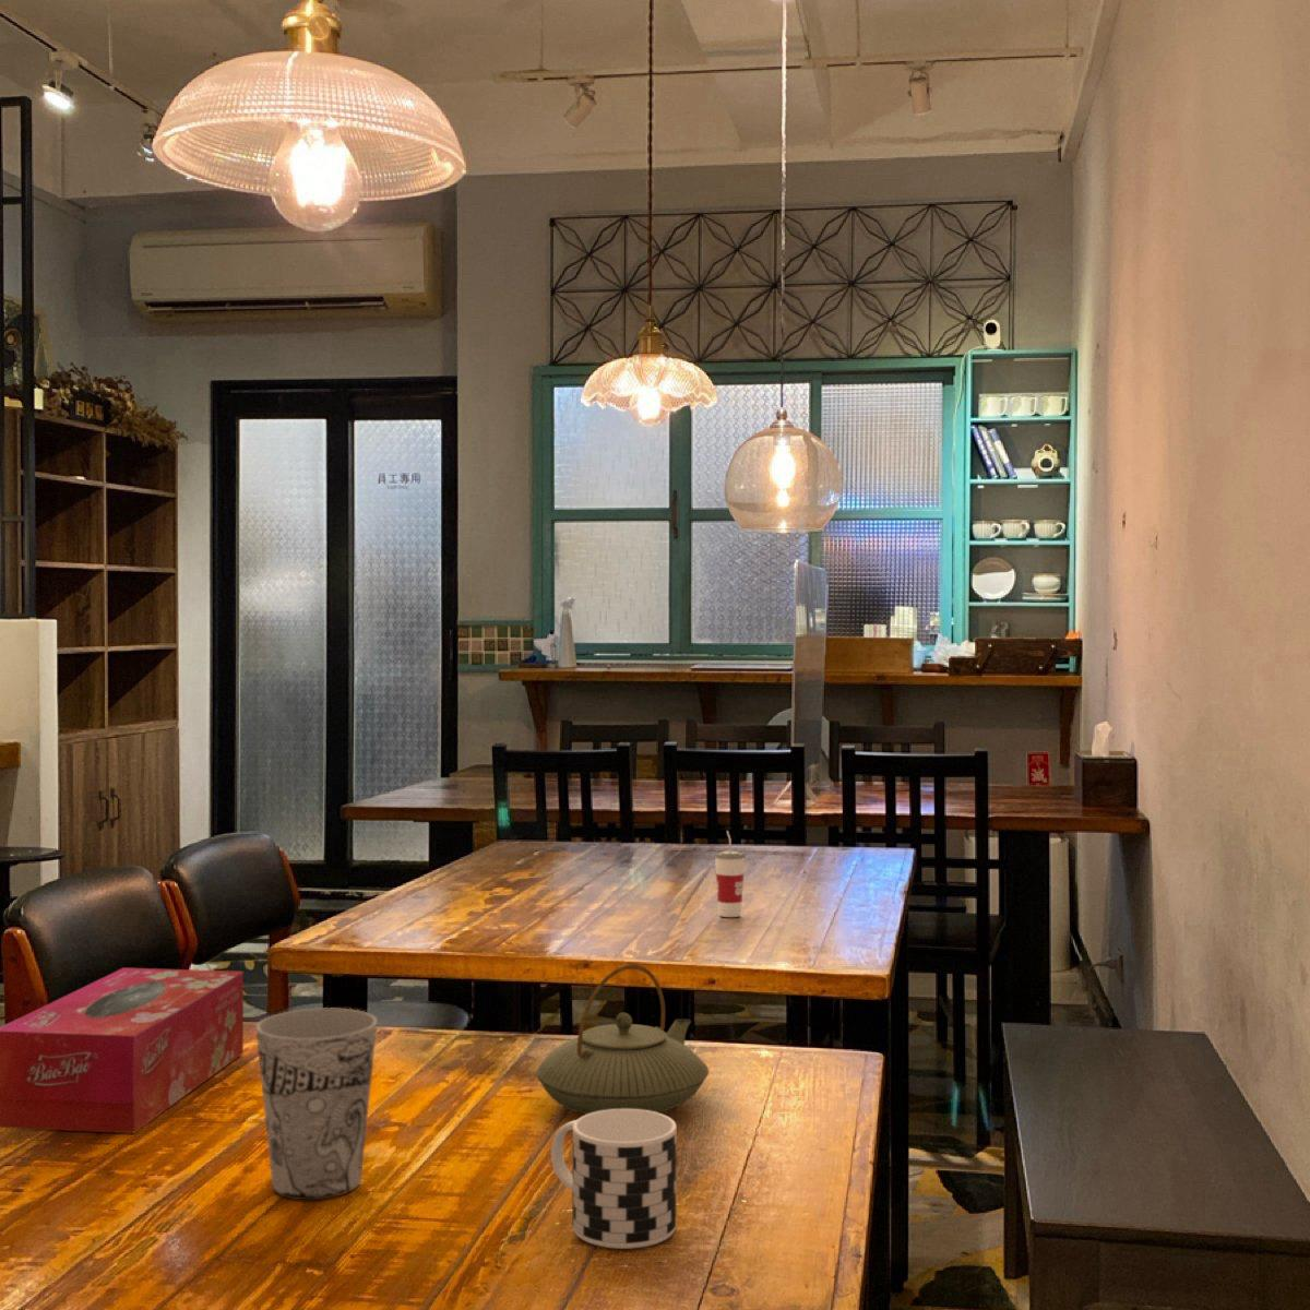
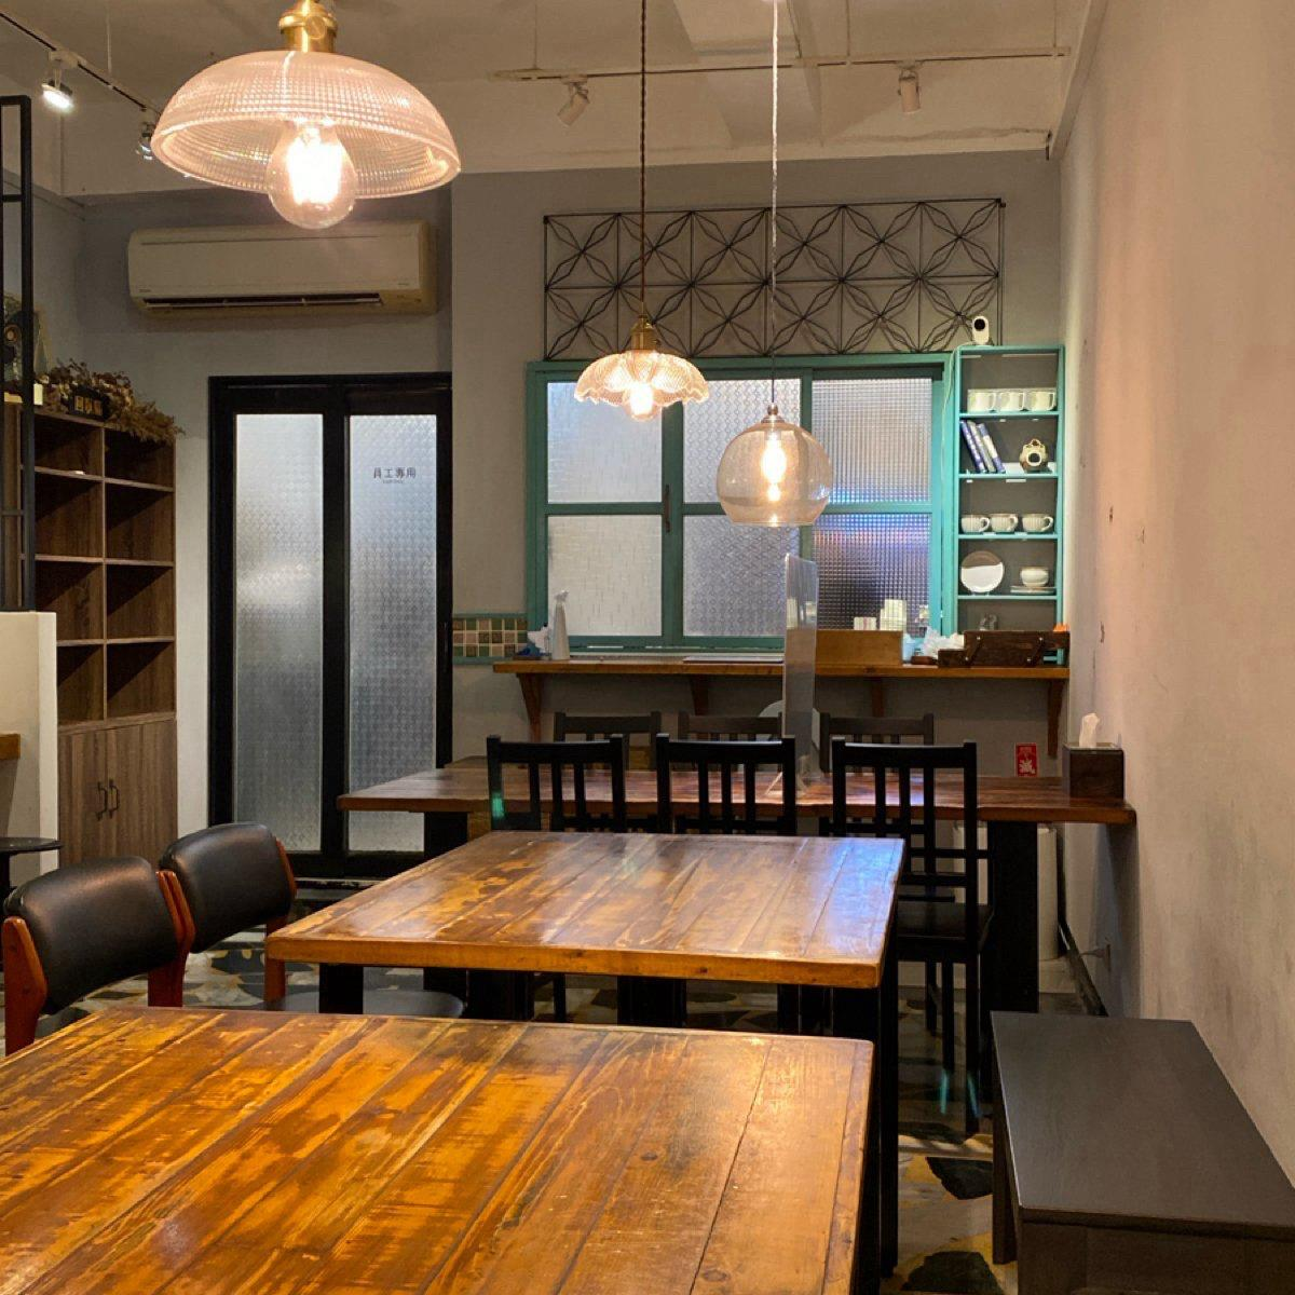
- teapot [536,965,709,1114]
- cup [254,1006,379,1201]
- cup [714,830,746,918]
- cup [551,1110,678,1250]
- tissue box [0,967,245,1134]
